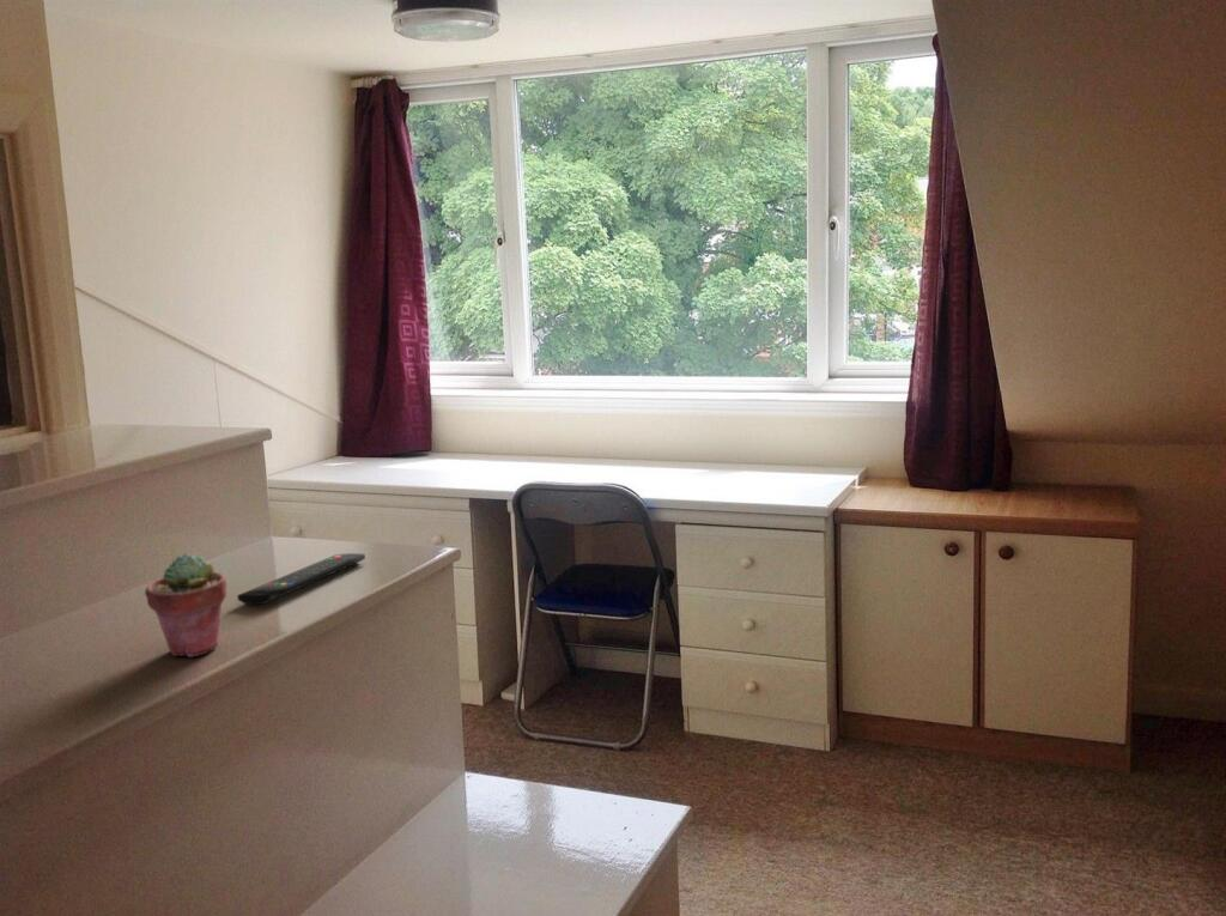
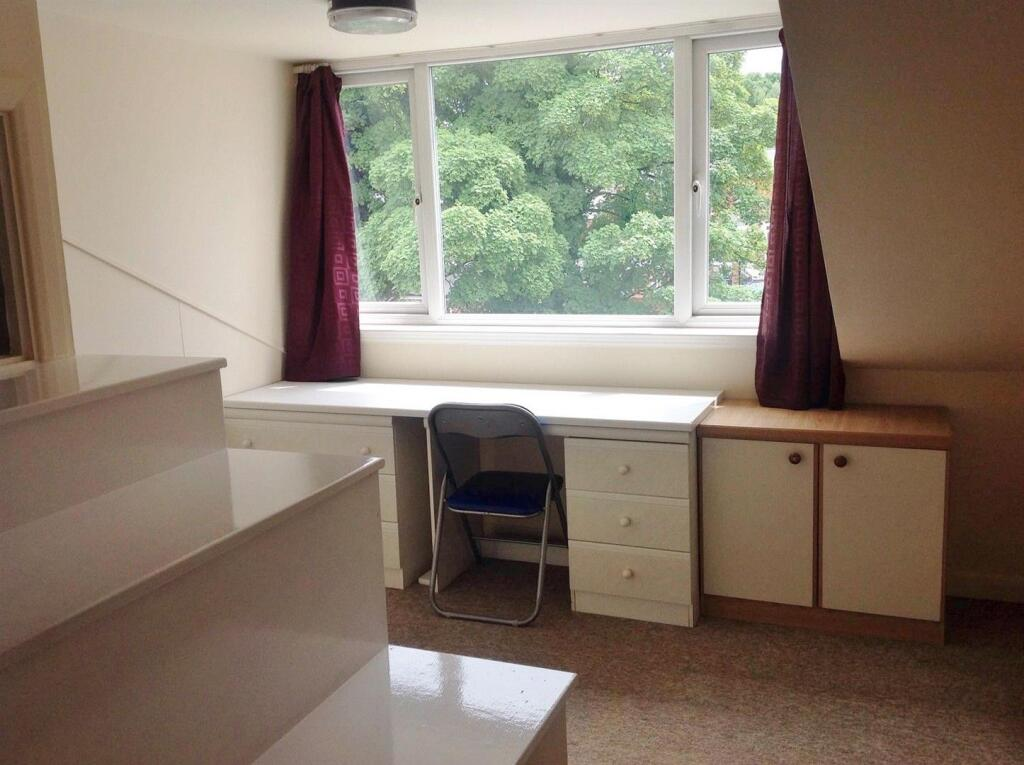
- remote control [236,552,366,606]
- potted succulent [144,552,227,659]
